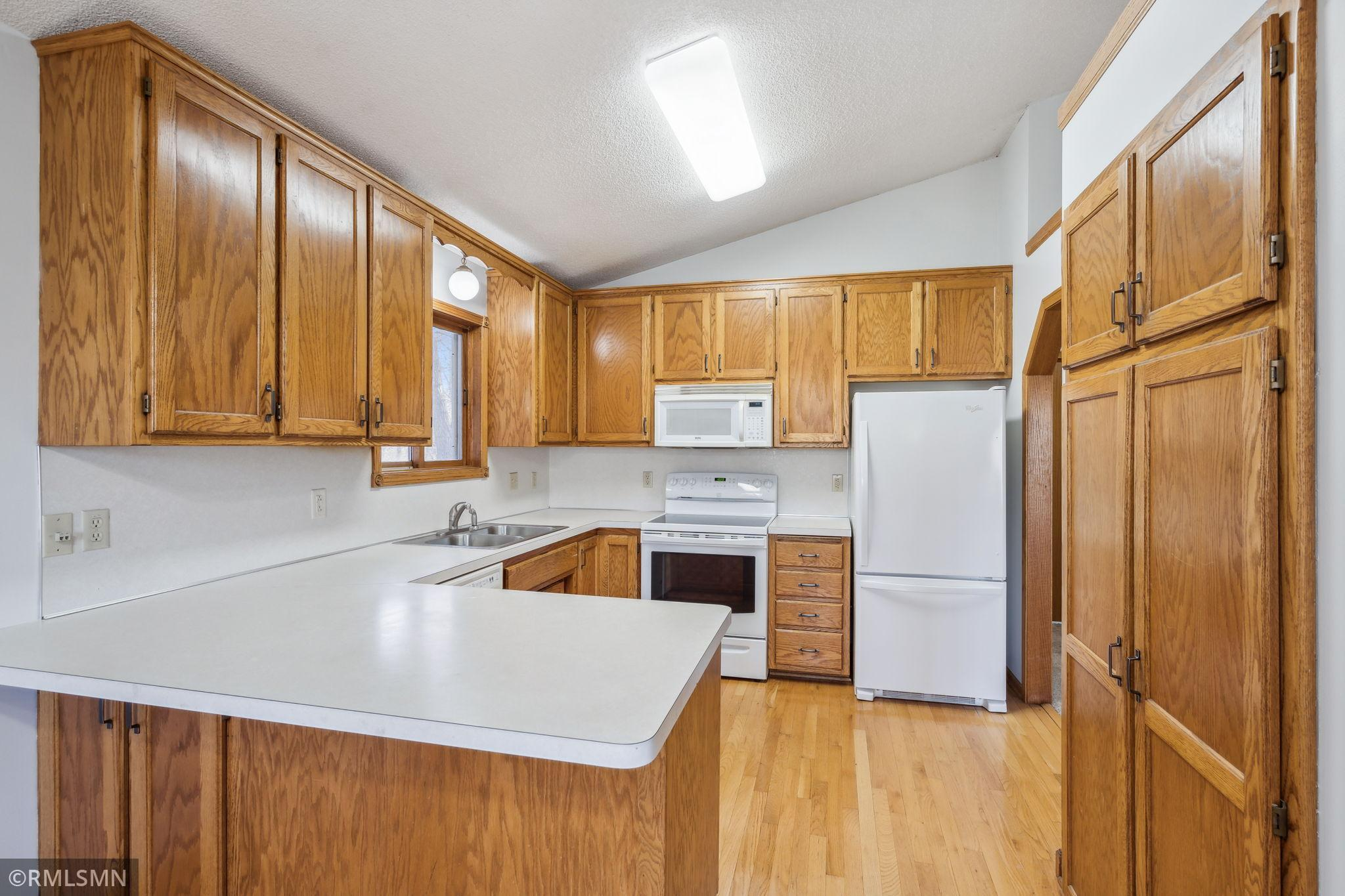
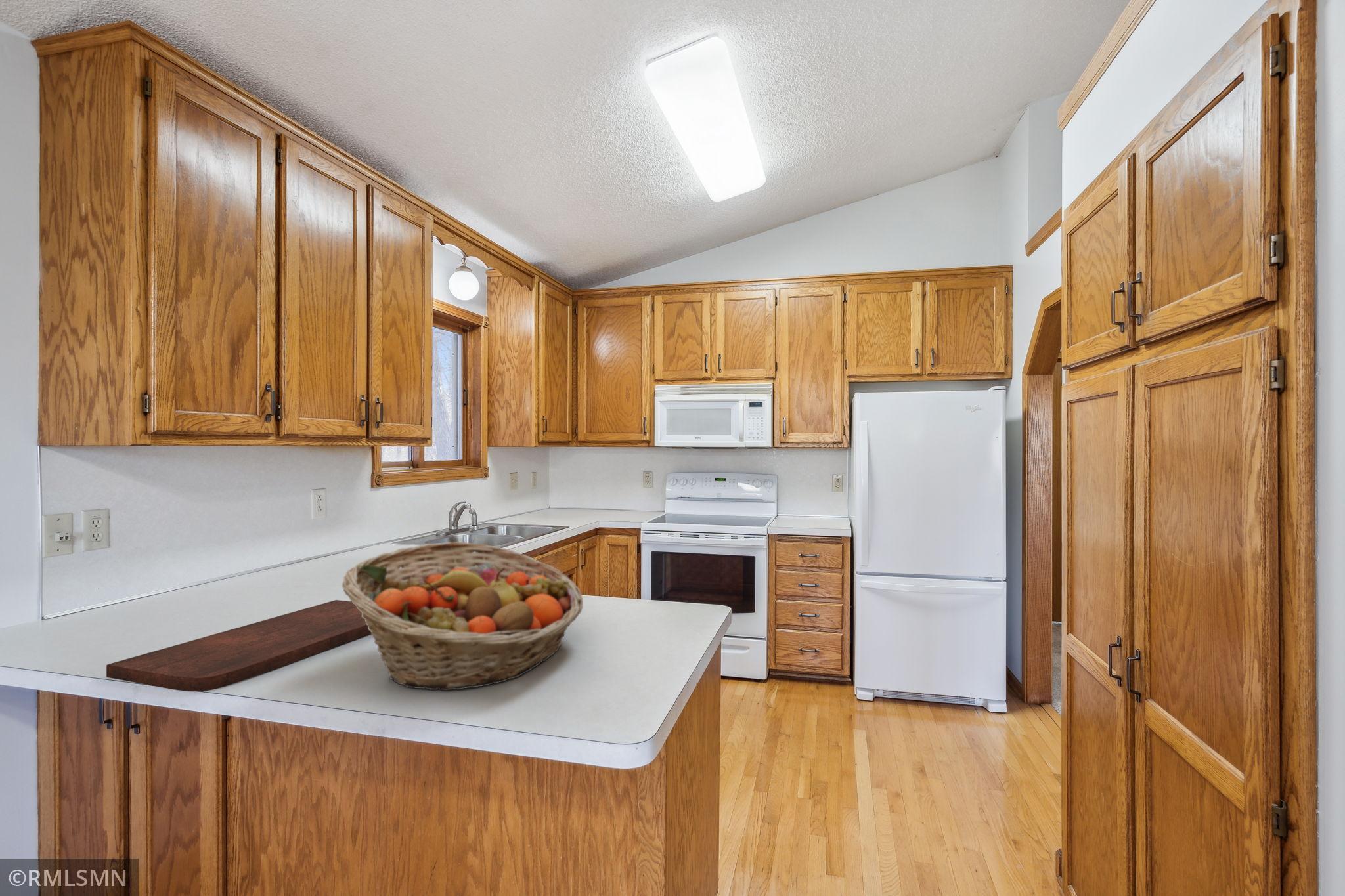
+ cutting board [106,599,372,692]
+ fruit basket [342,541,584,691]
